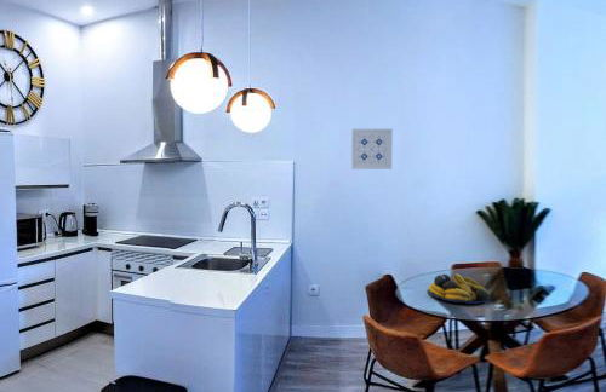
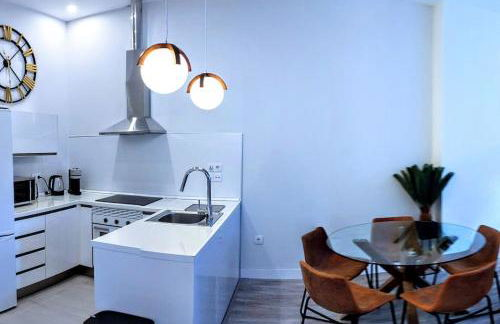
- wall art [350,128,394,171]
- fruit bowl [427,272,490,305]
